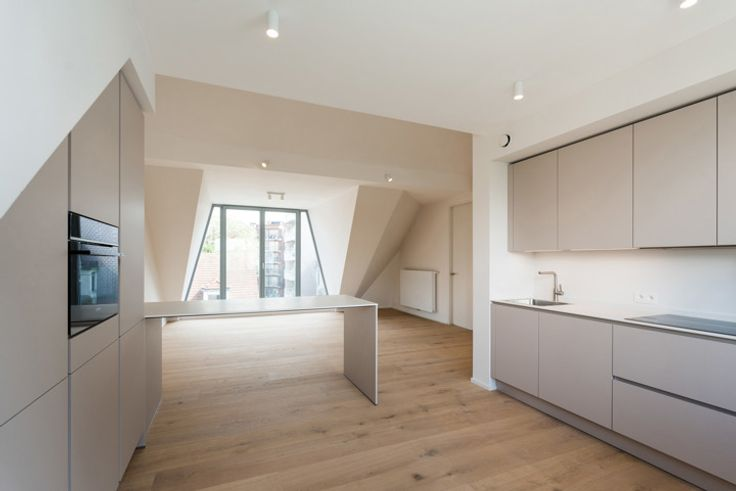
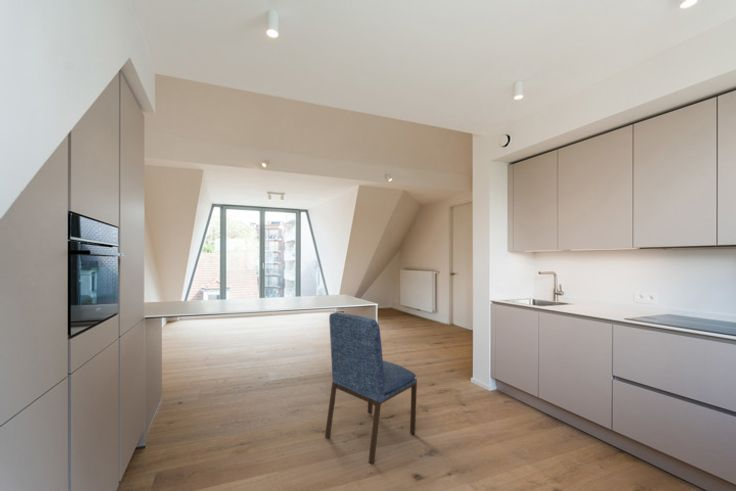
+ dining chair [324,311,418,465]
